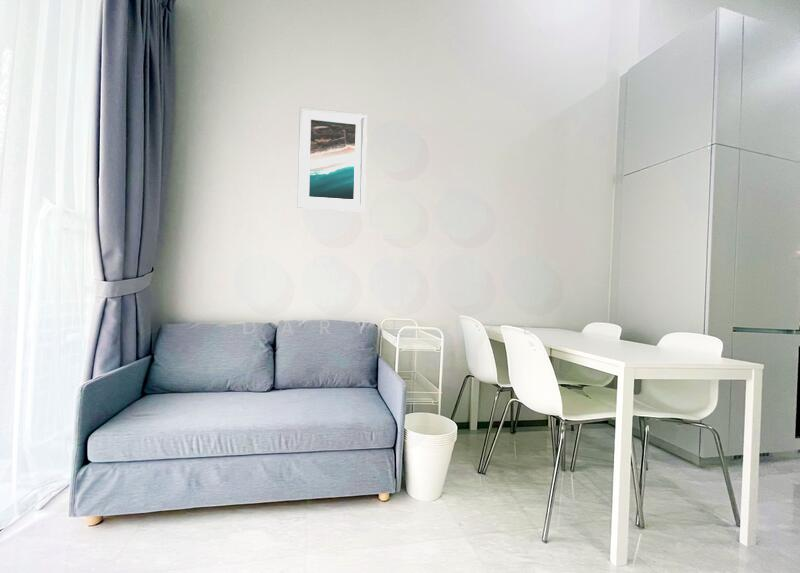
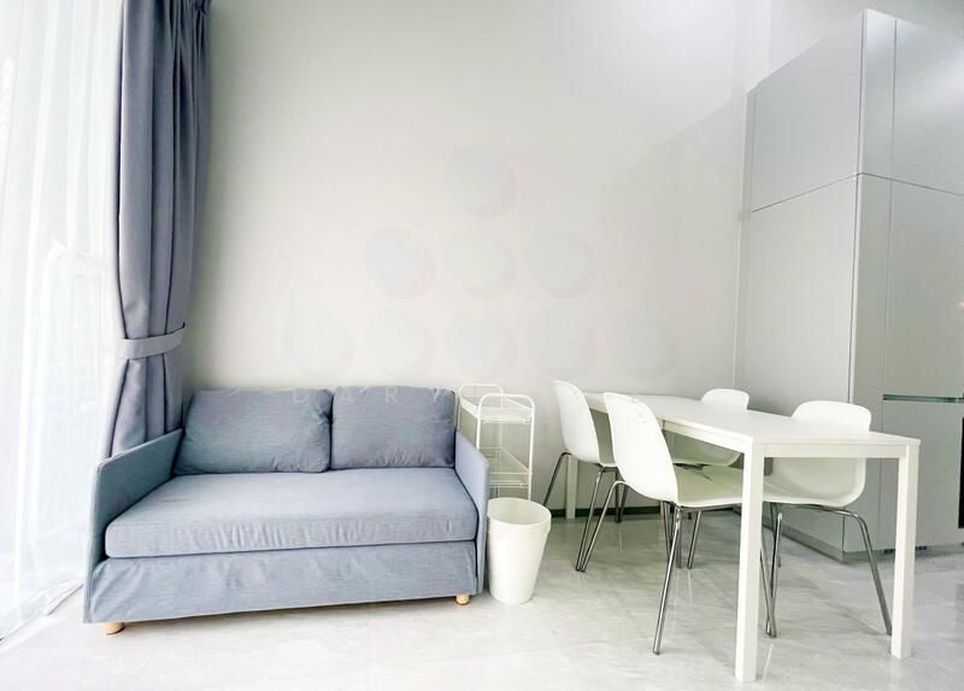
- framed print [296,106,368,213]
